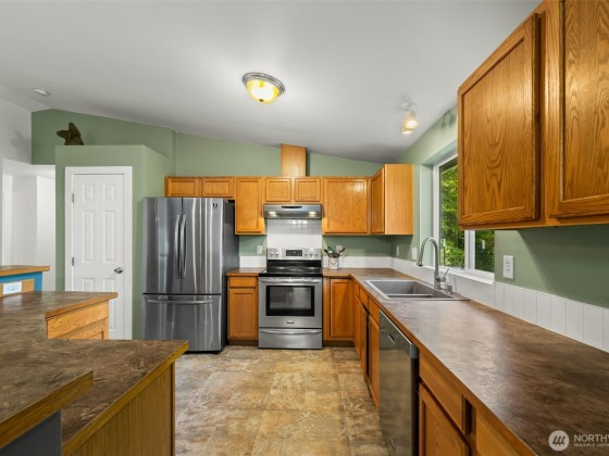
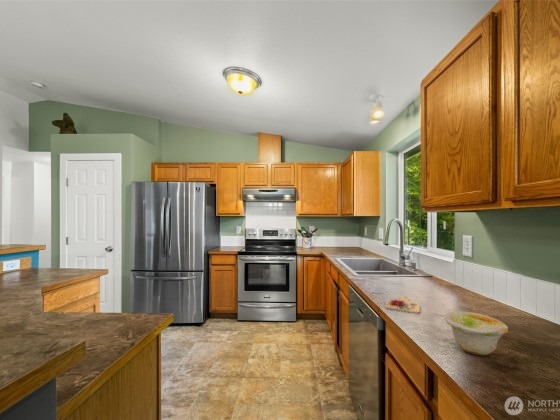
+ bowl [443,310,509,356]
+ cutting board [384,295,421,314]
